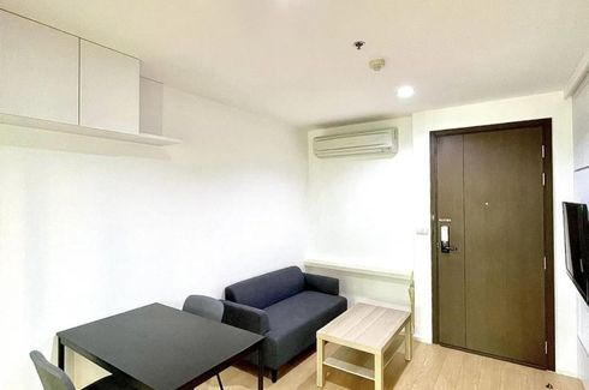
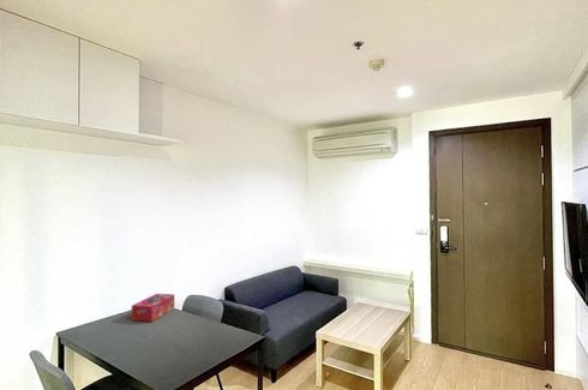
+ tissue box [131,293,175,323]
